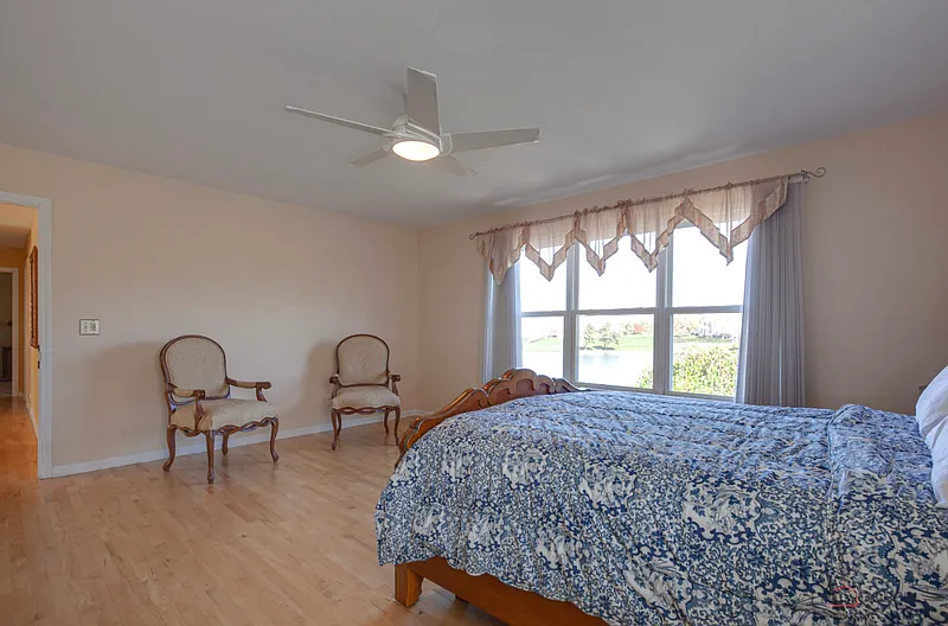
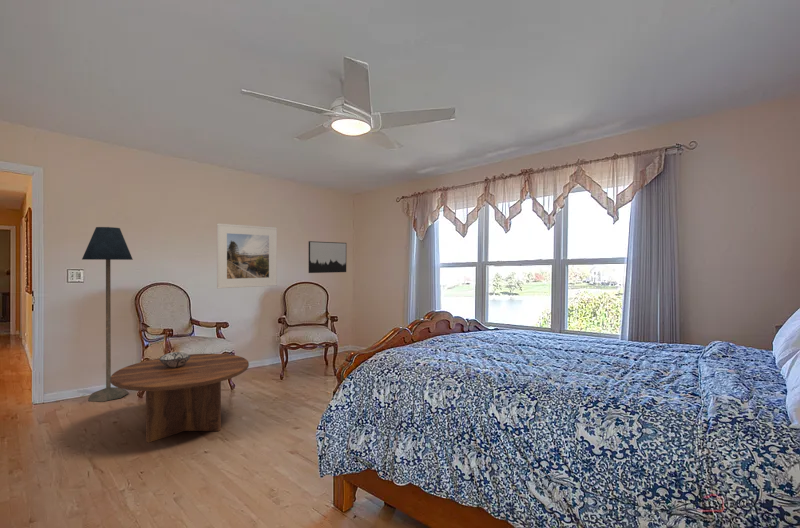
+ wall art [308,240,347,274]
+ decorative bowl [159,351,191,368]
+ floor lamp [81,226,134,403]
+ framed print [216,223,278,289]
+ coffee table [110,353,250,444]
